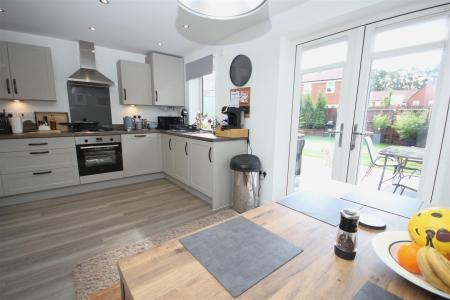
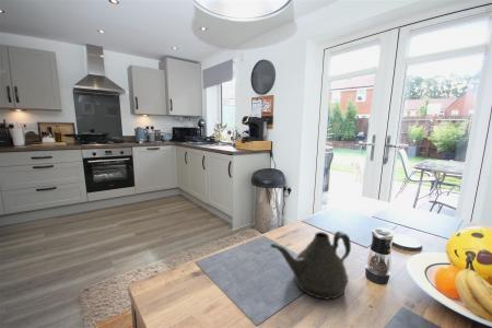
+ teapot [269,230,352,301]
